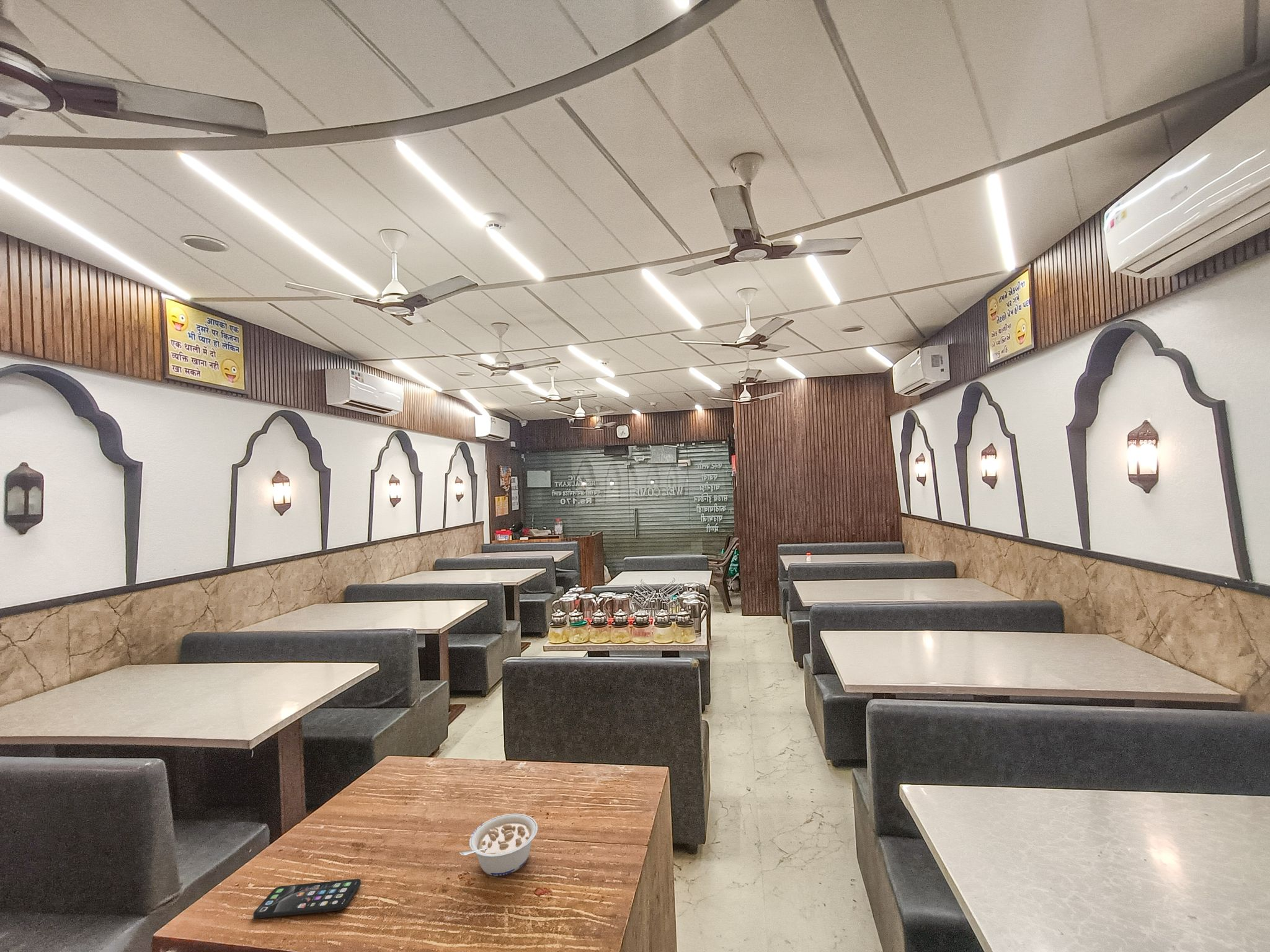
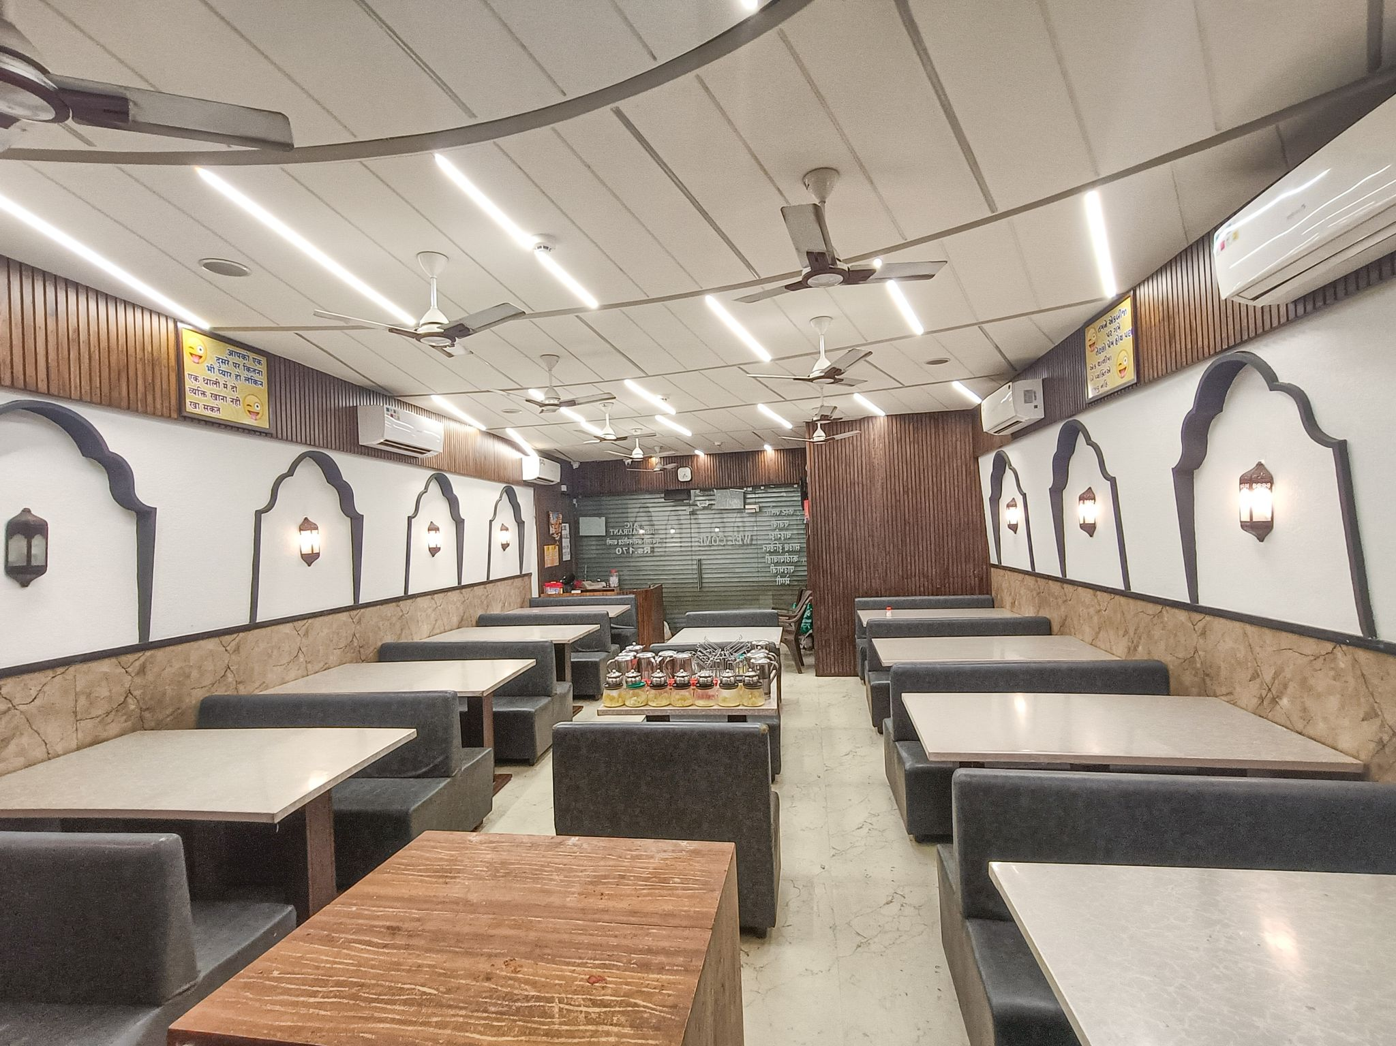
- legume [459,813,538,876]
- smartphone [252,878,362,919]
